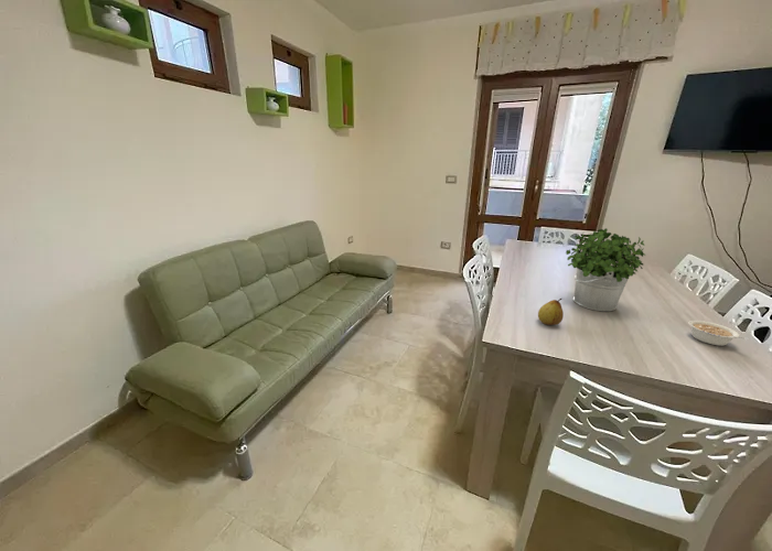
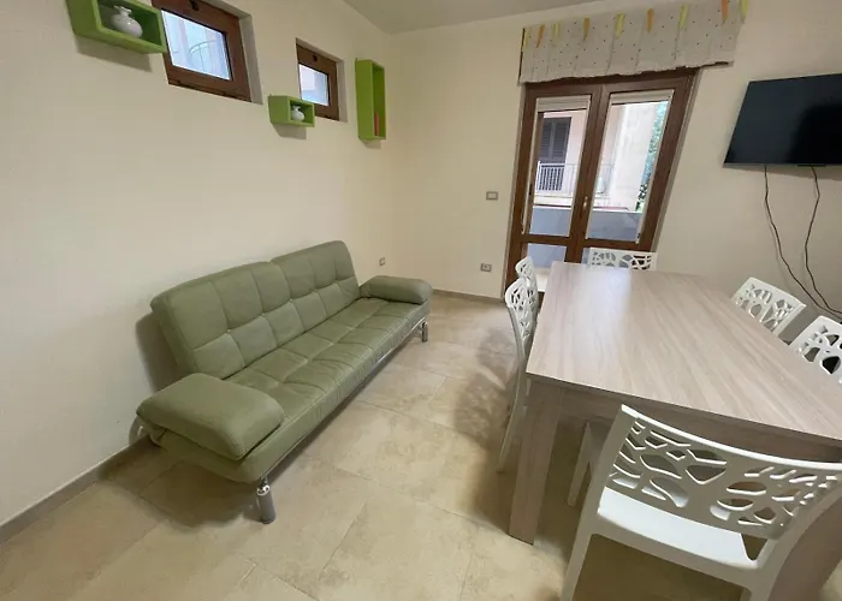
- legume [687,320,743,347]
- fruit [537,298,565,326]
- potted plant [565,227,646,313]
